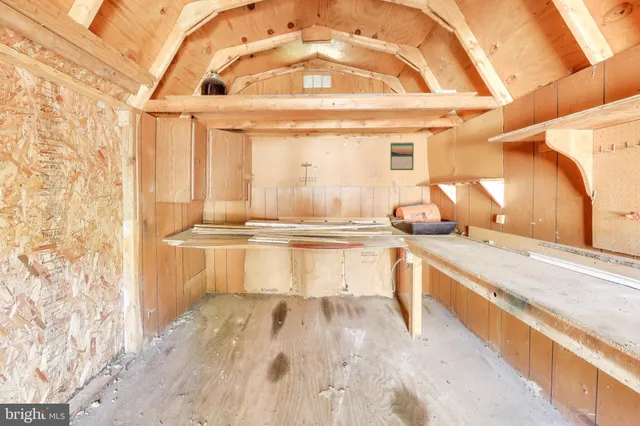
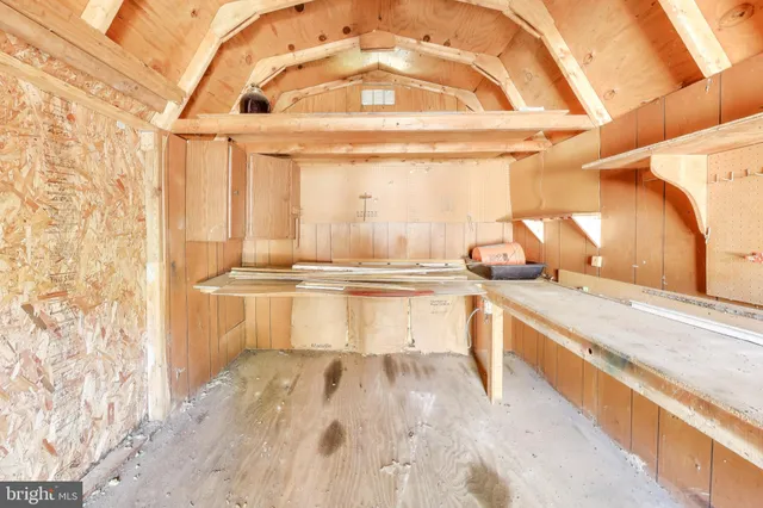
- calendar [389,141,415,171]
